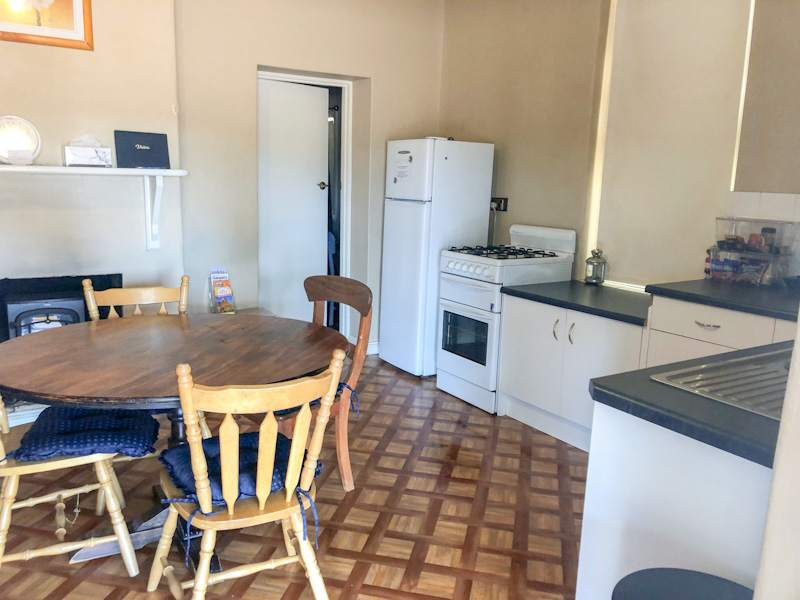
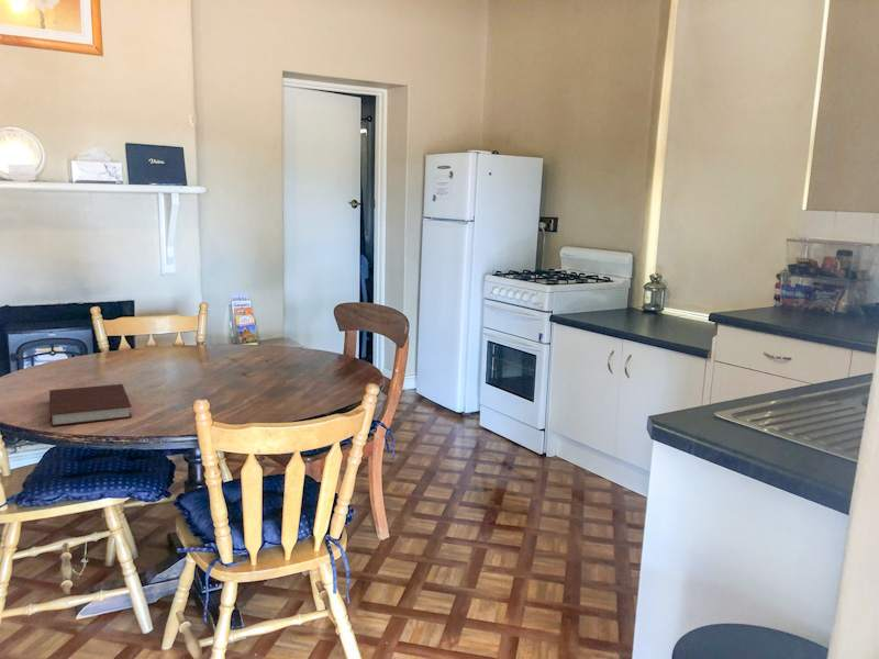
+ notebook [48,383,133,427]
